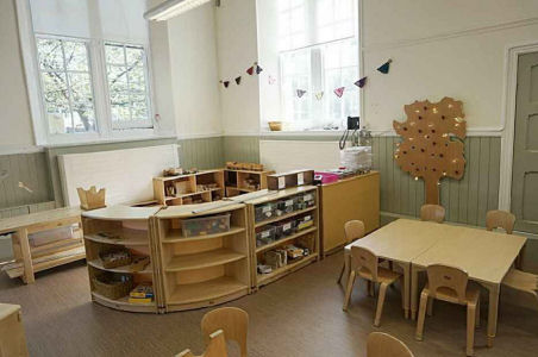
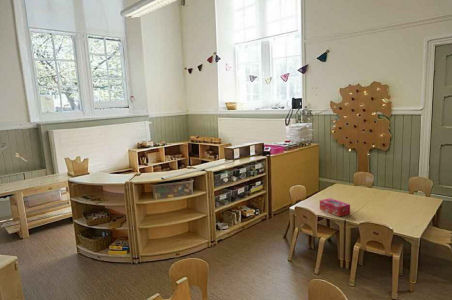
+ tissue box [319,197,351,218]
